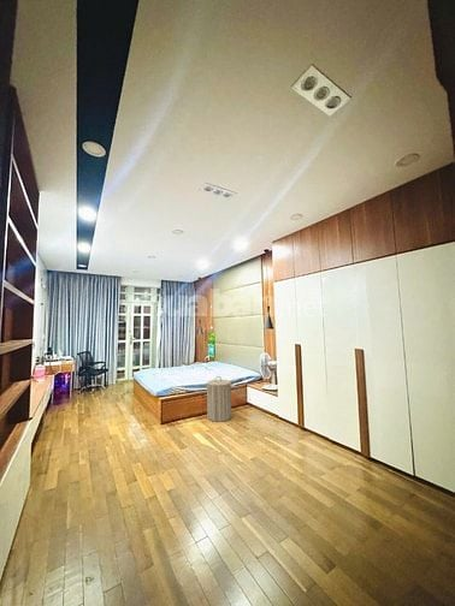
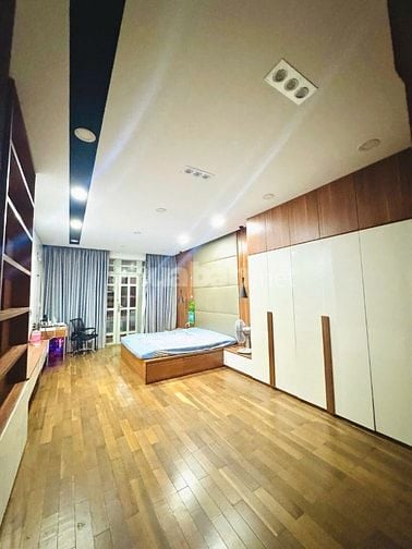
- laundry hamper [205,375,232,423]
